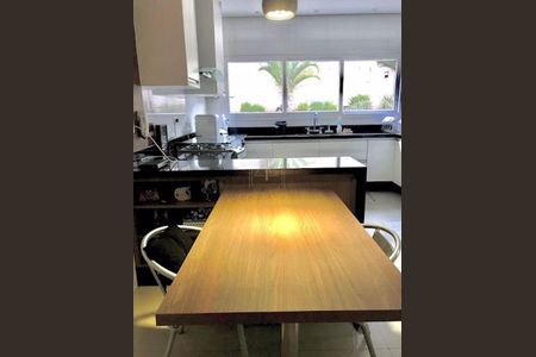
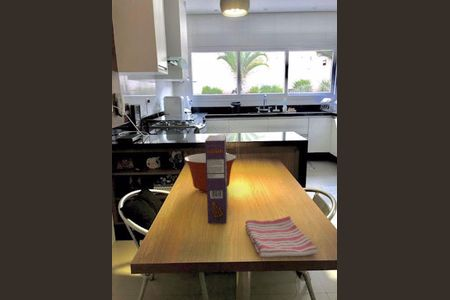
+ cereal box [204,134,229,224]
+ mixing bowl [183,152,237,194]
+ dish towel [244,215,319,259]
